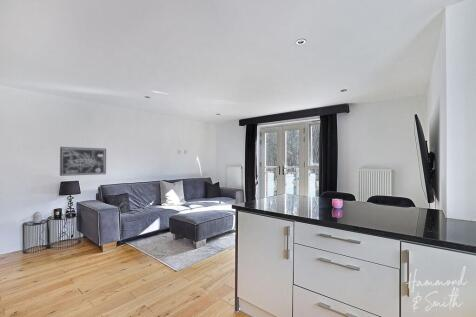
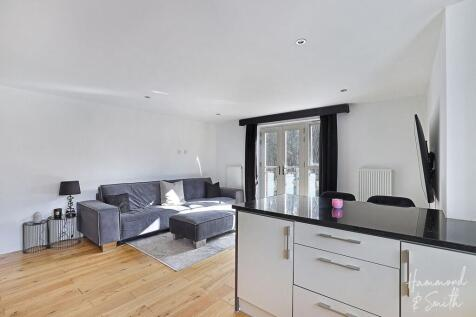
- wall art [59,146,107,177]
